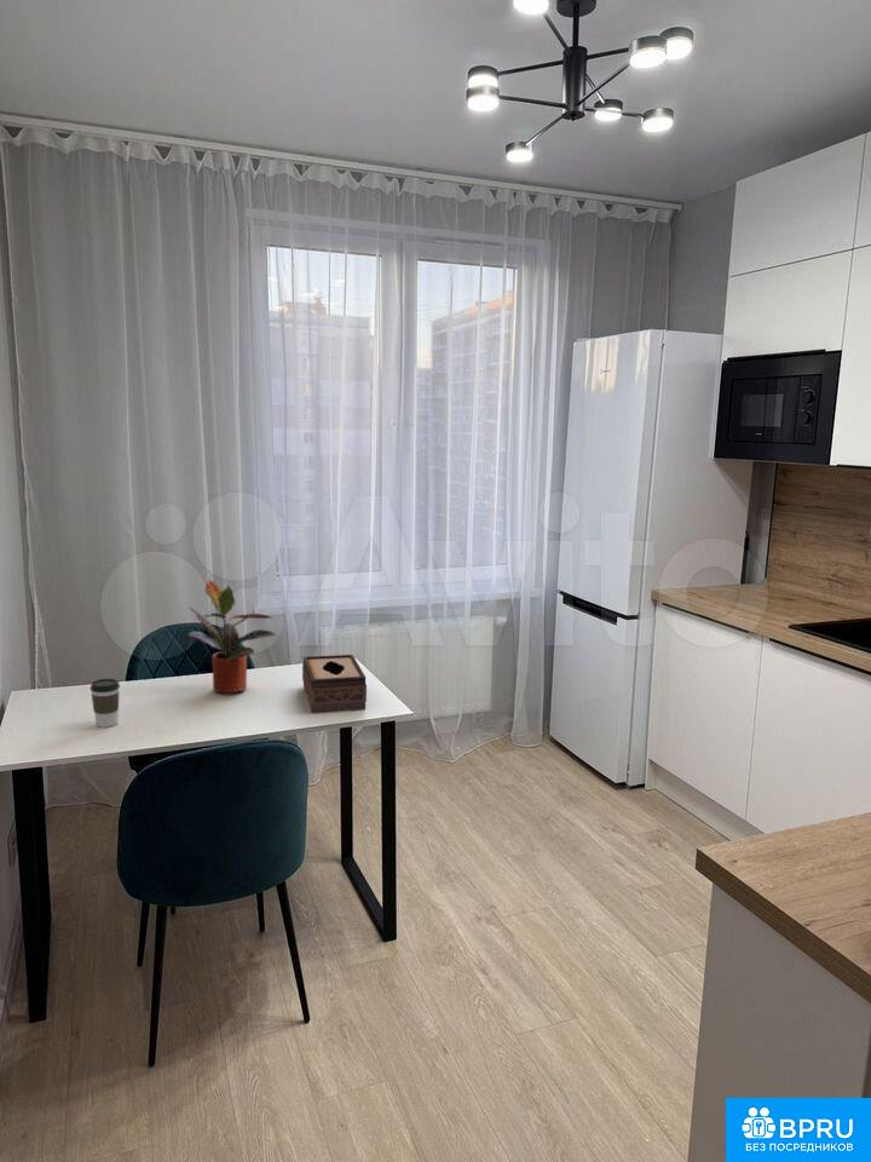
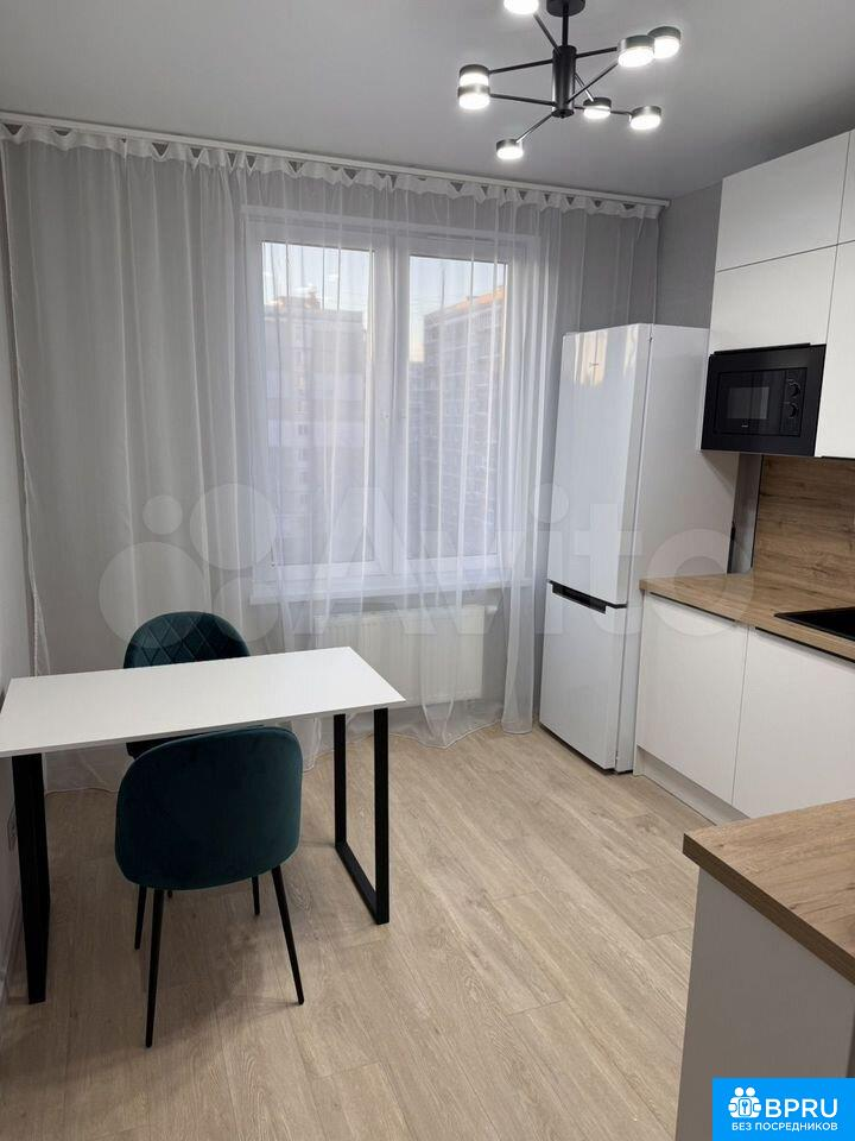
- coffee cup [90,678,121,729]
- potted plant [186,577,277,694]
- tissue box [301,654,368,714]
